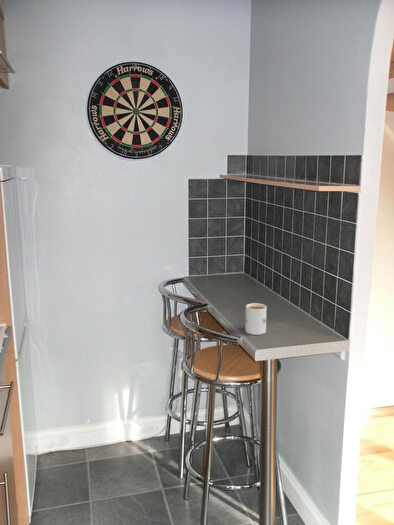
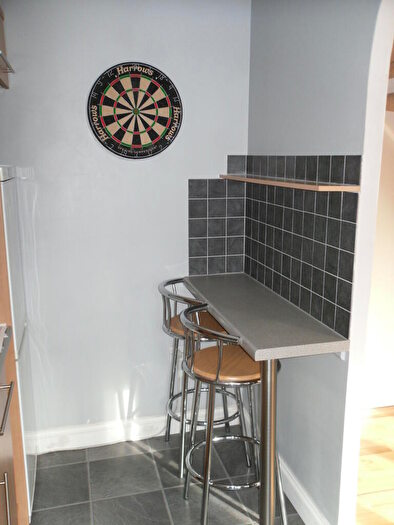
- mug [244,302,268,336]
